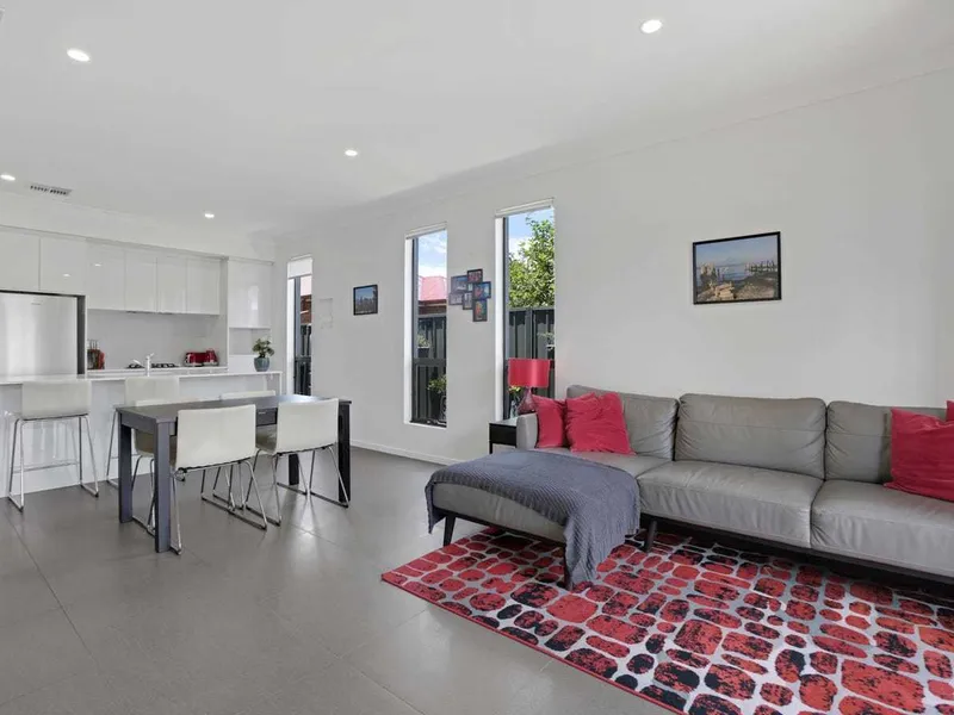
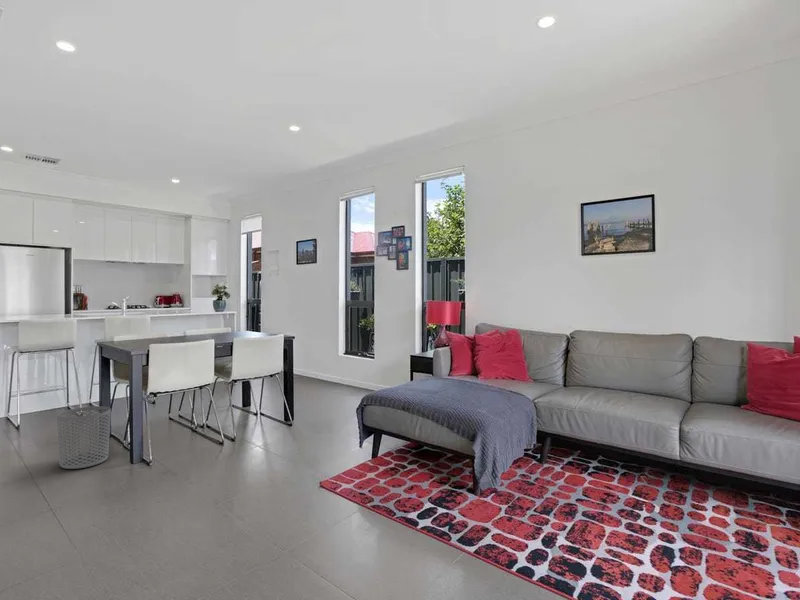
+ waste bin [56,405,112,470]
